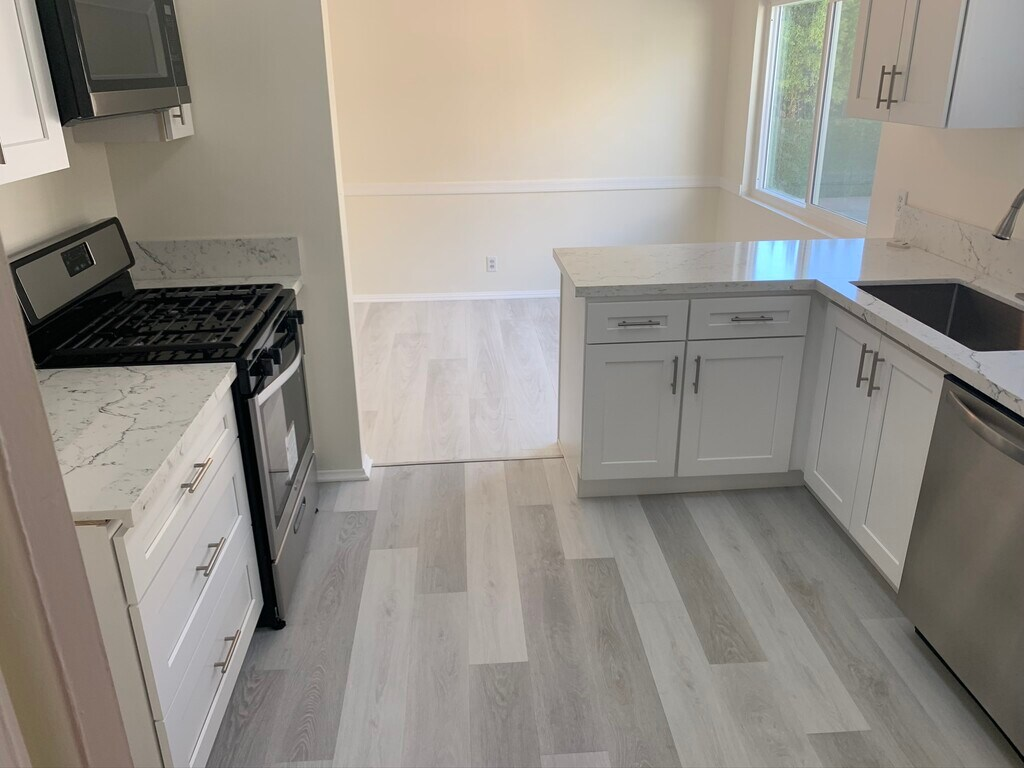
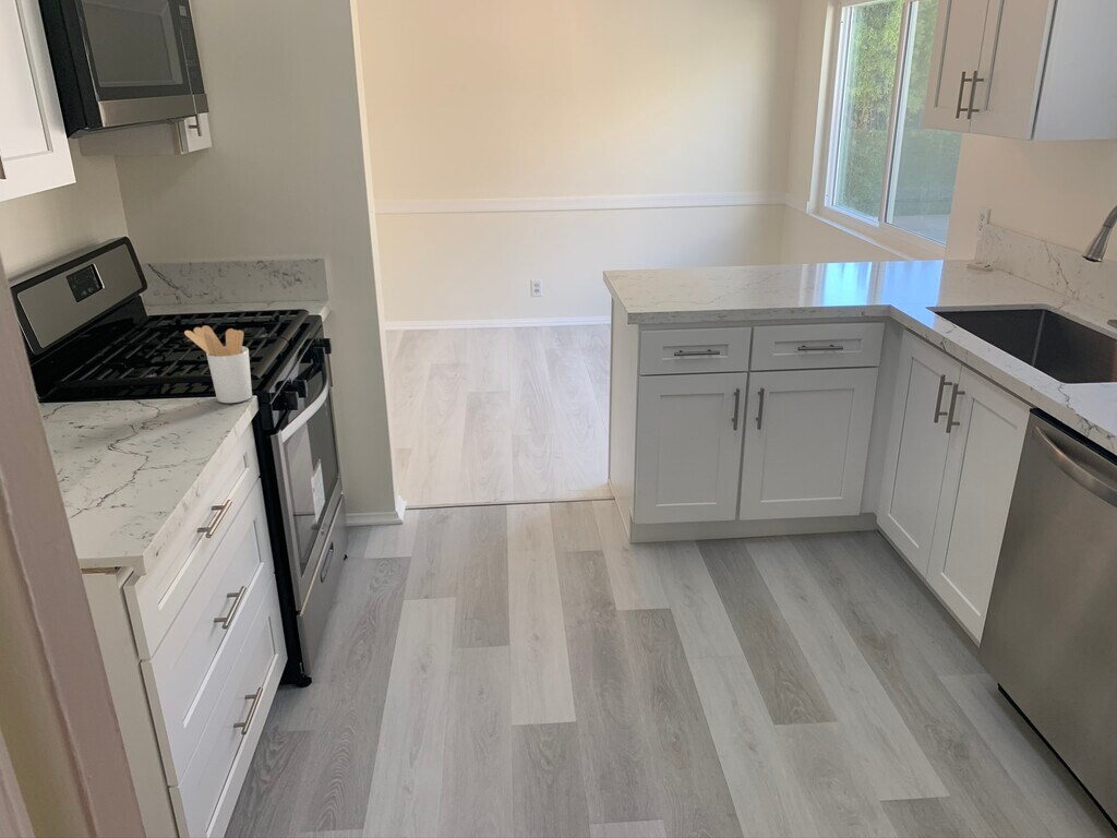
+ utensil holder [183,325,253,404]
